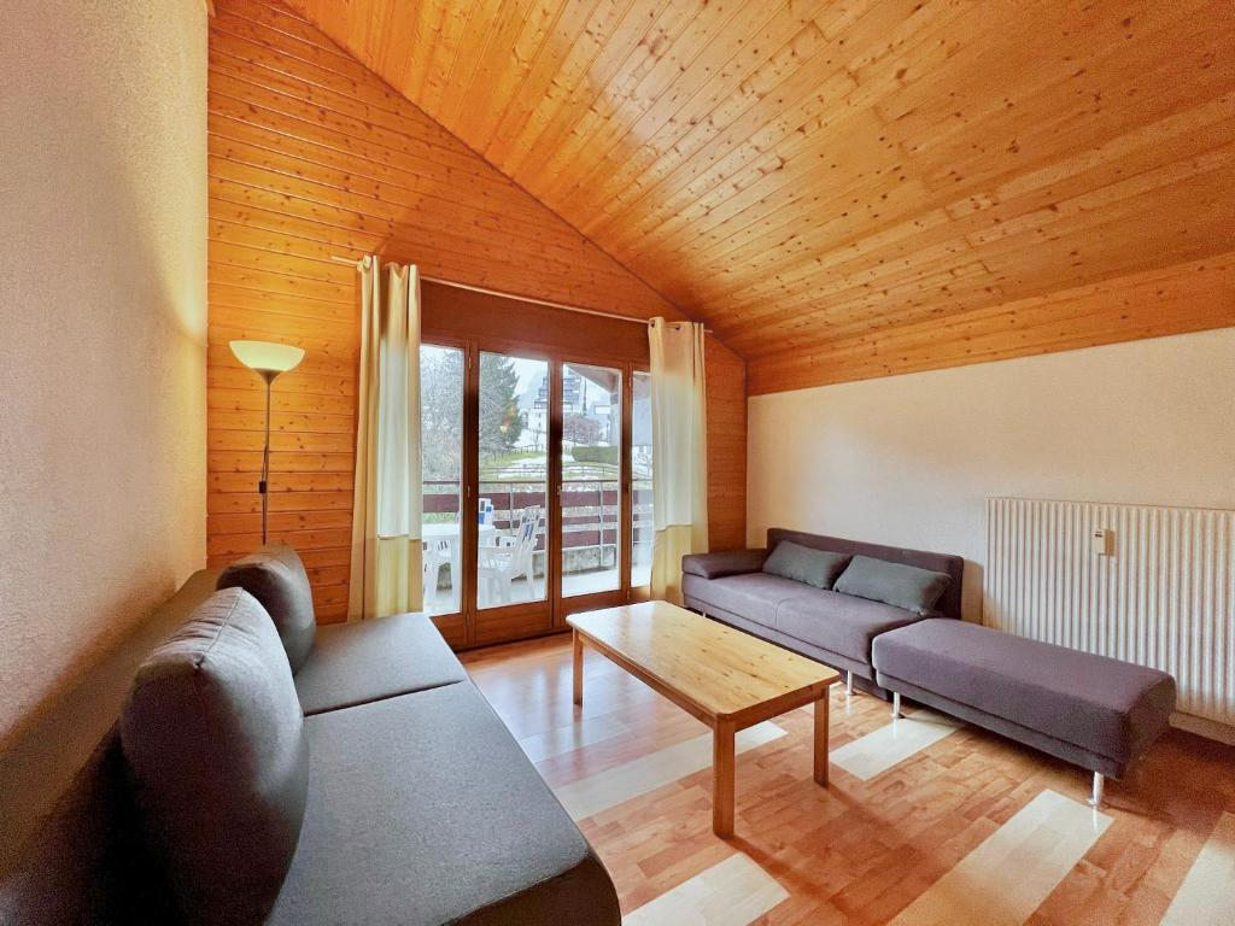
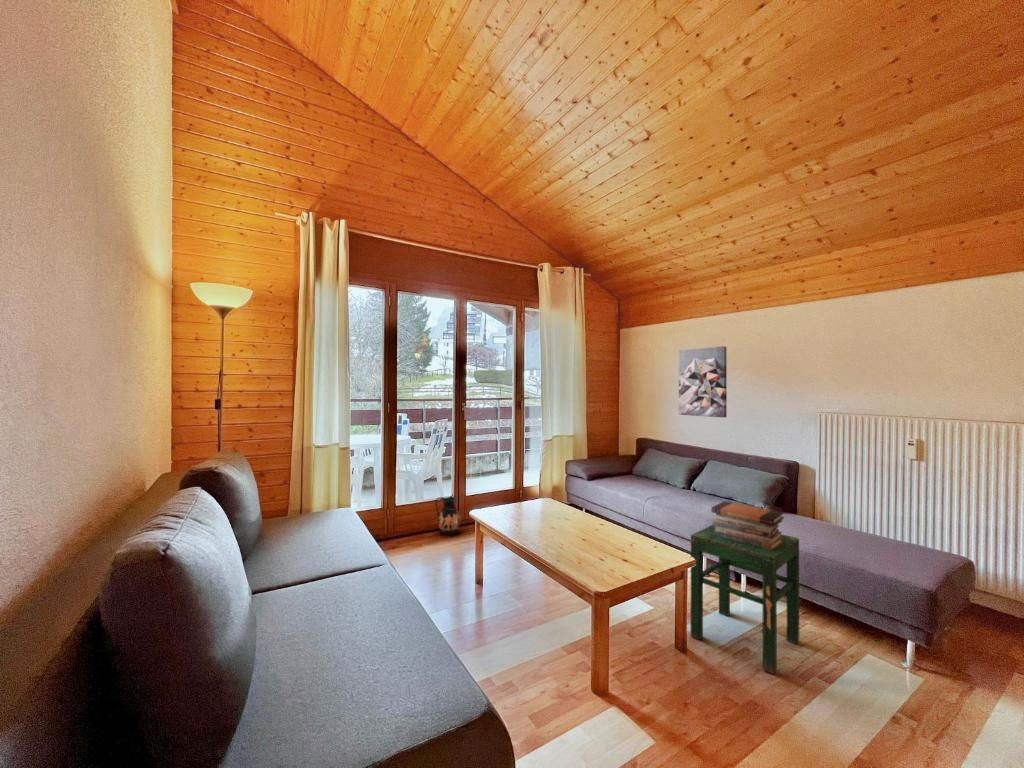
+ wall art [678,345,728,419]
+ stool [690,524,800,675]
+ ceramic jug [434,495,462,536]
+ book stack [711,500,785,551]
